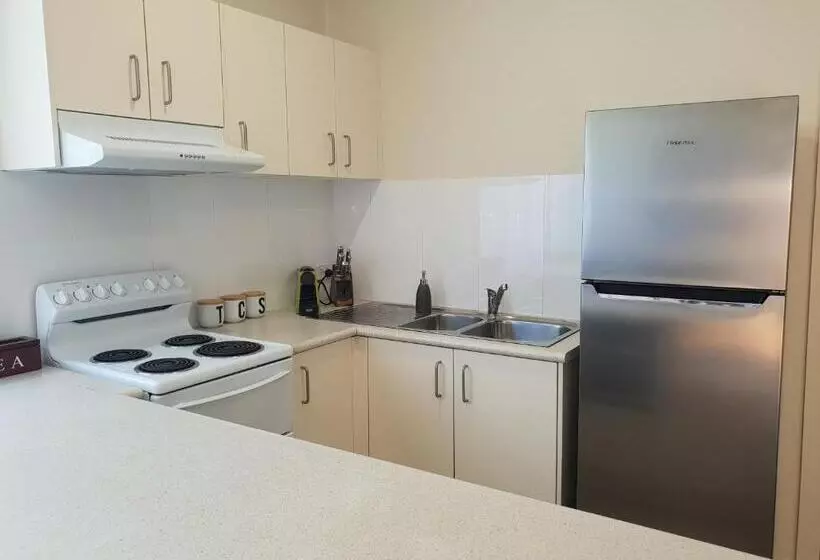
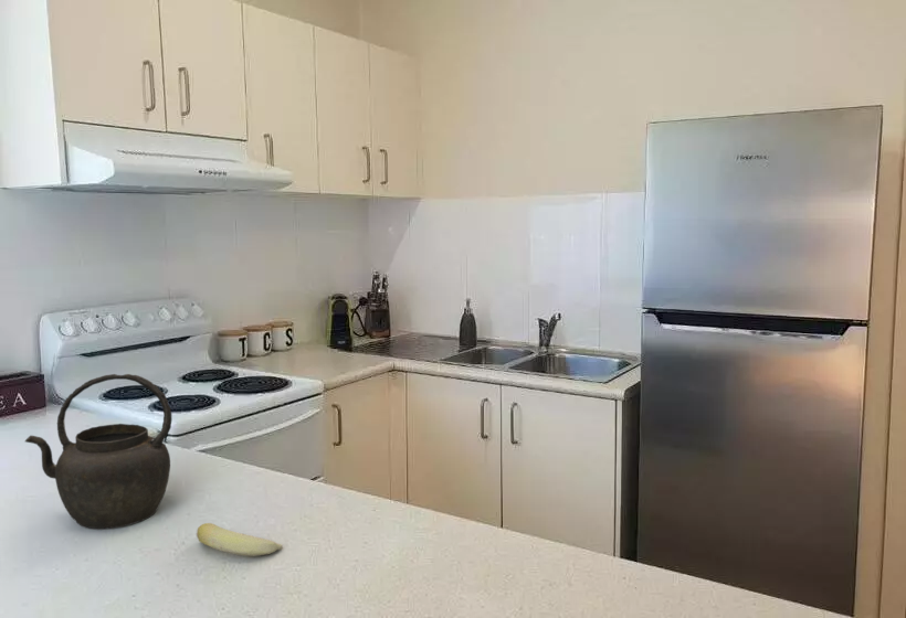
+ kettle [24,373,172,530]
+ fruit [196,522,284,557]
